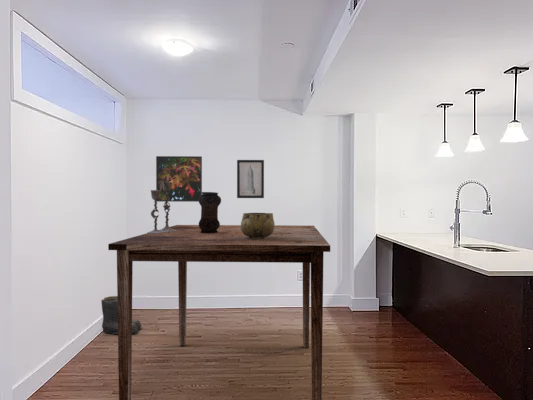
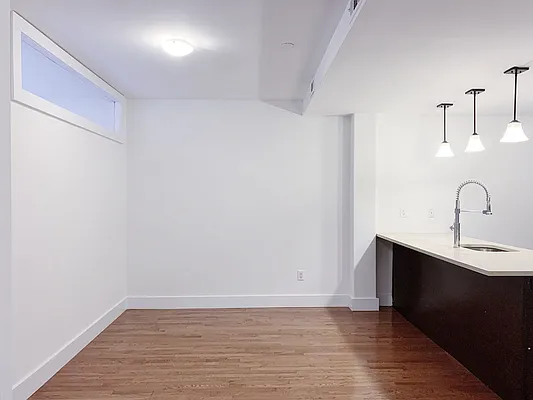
- candlestick [146,182,177,234]
- vase [198,191,222,233]
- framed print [155,155,203,203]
- decorative bowl [240,212,276,239]
- boots [100,295,142,335]
- wall art [236,159,265,199]
- dining table [107,224,331,400]
